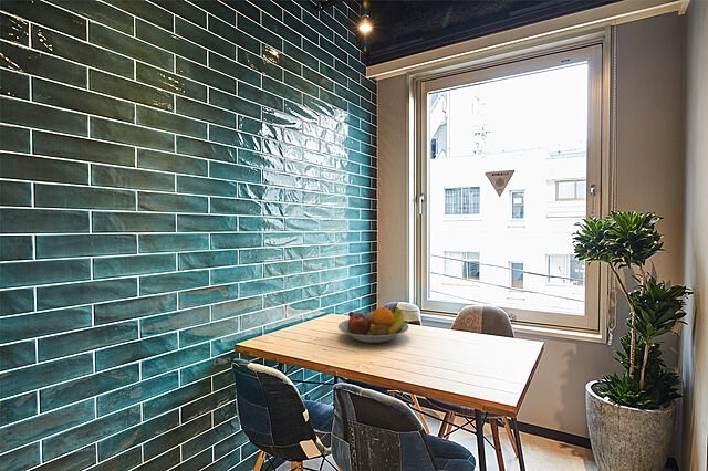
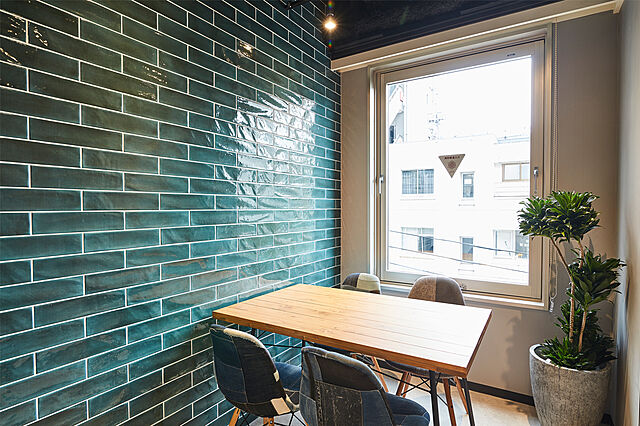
- fruit bowl [337,306,409,344]
